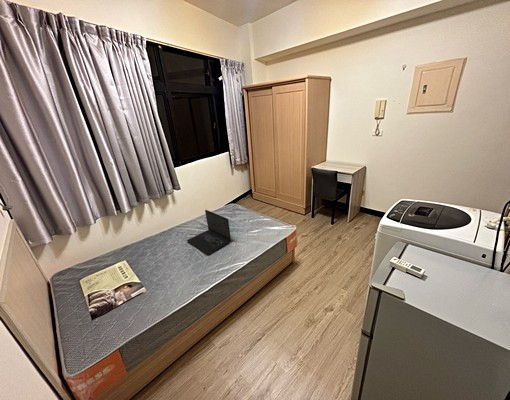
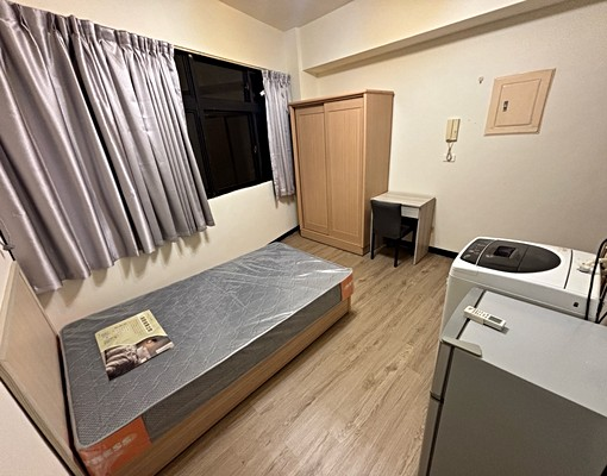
- laptop [186,209,232,256]
